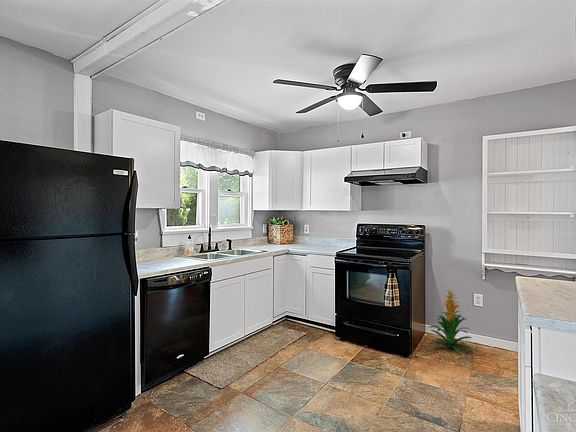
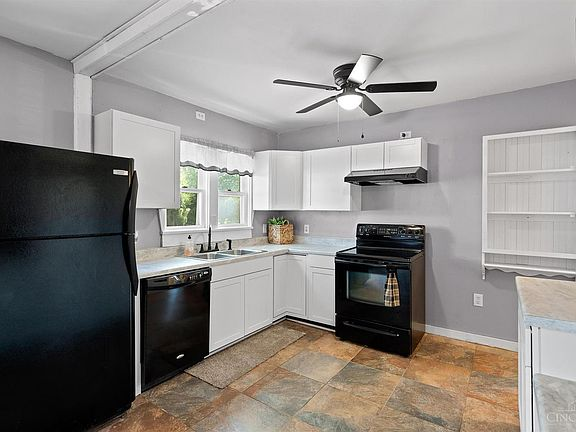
- indoor plant [428,287,475,354]
